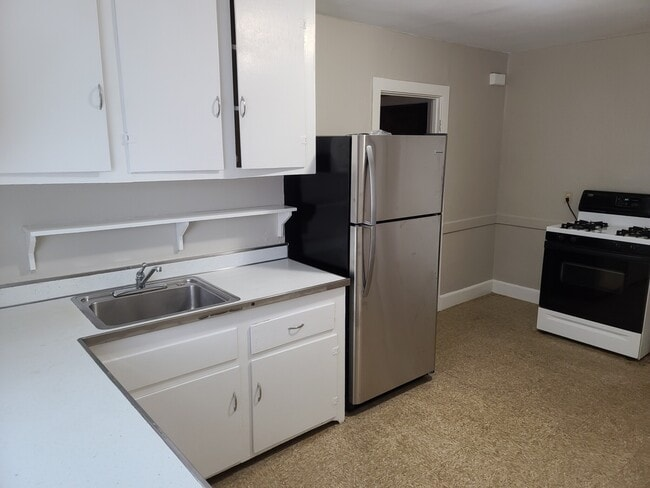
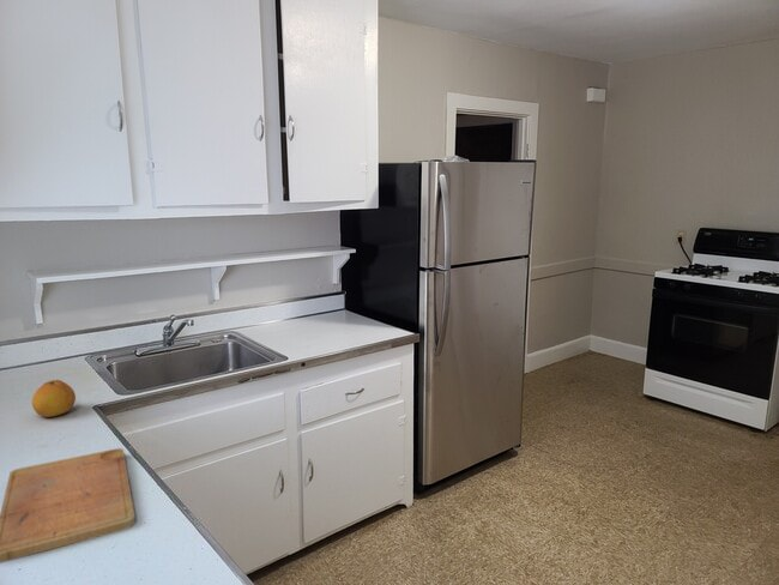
+ fruit [31,379,77,418]
+ cutting board [0,447,137,563]
